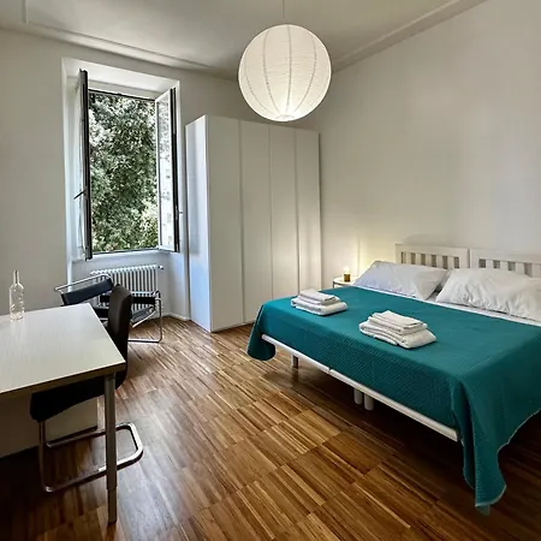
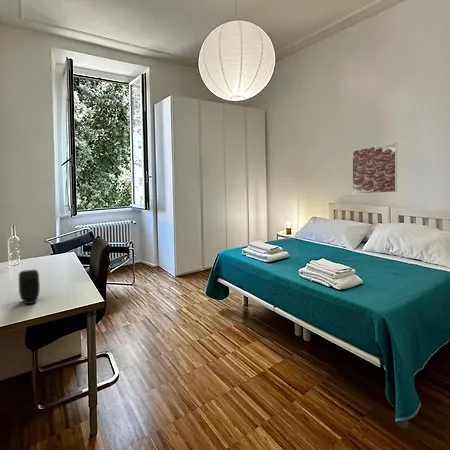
+ speaker [18,269,41,305]
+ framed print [351,142,398,195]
